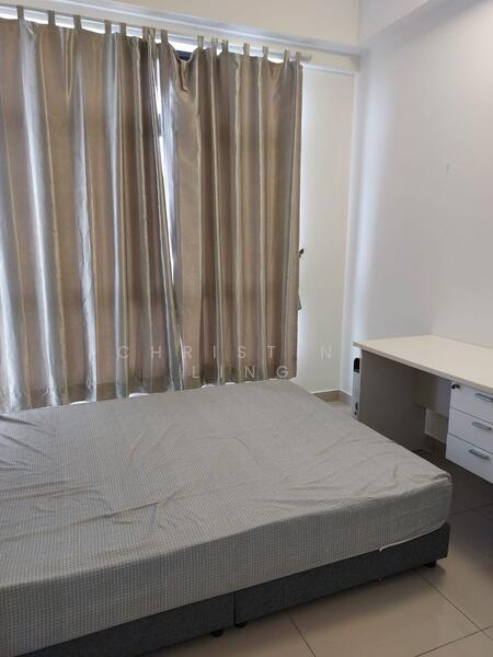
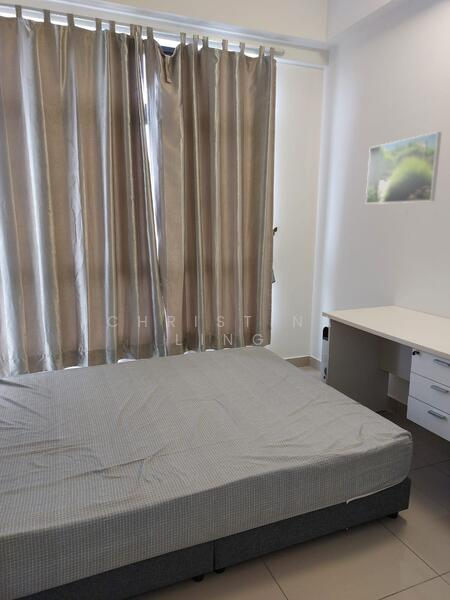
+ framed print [365,131,443,205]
